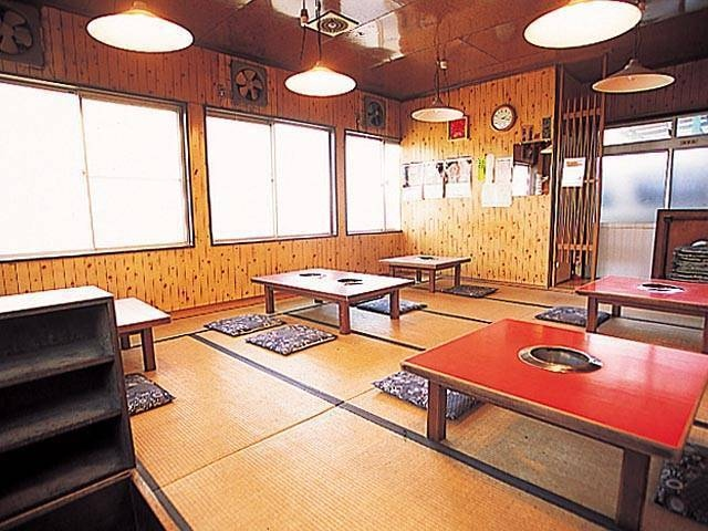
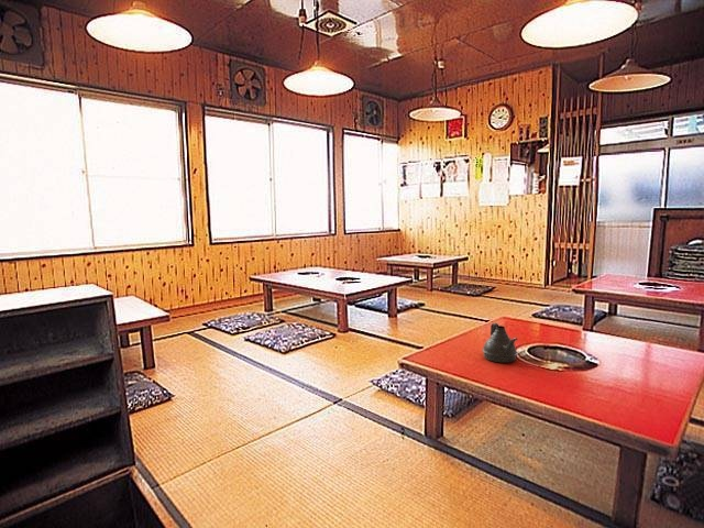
+ teapot [482,322,519,364]
